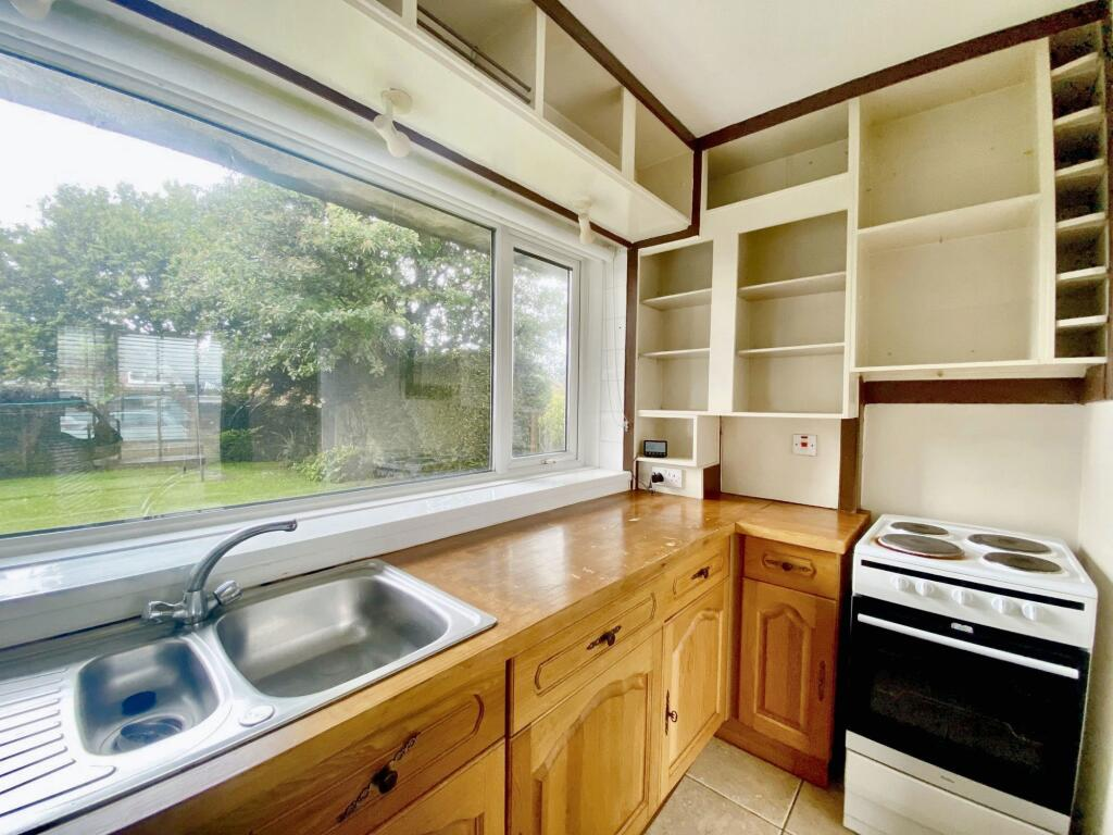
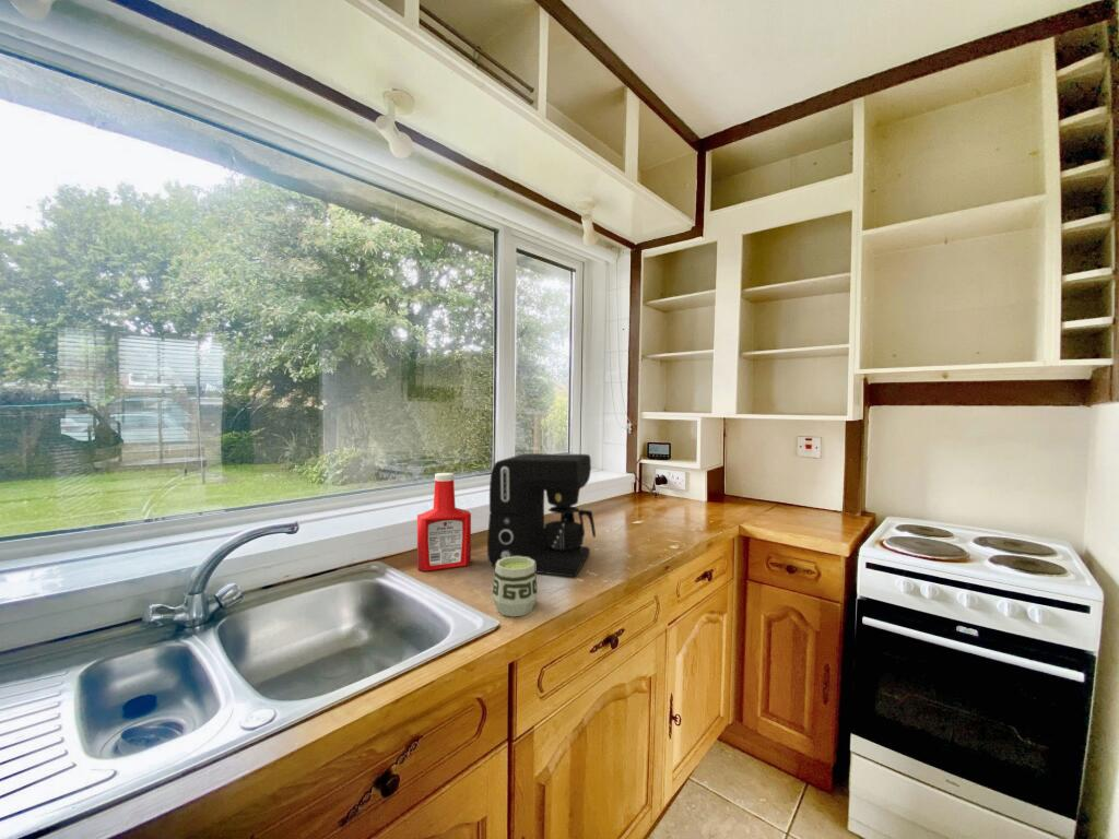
+ cup [492,556,539,617]
+ coffee maker [486,452,597,578]
+ soap bottle [416,472,472,572]
